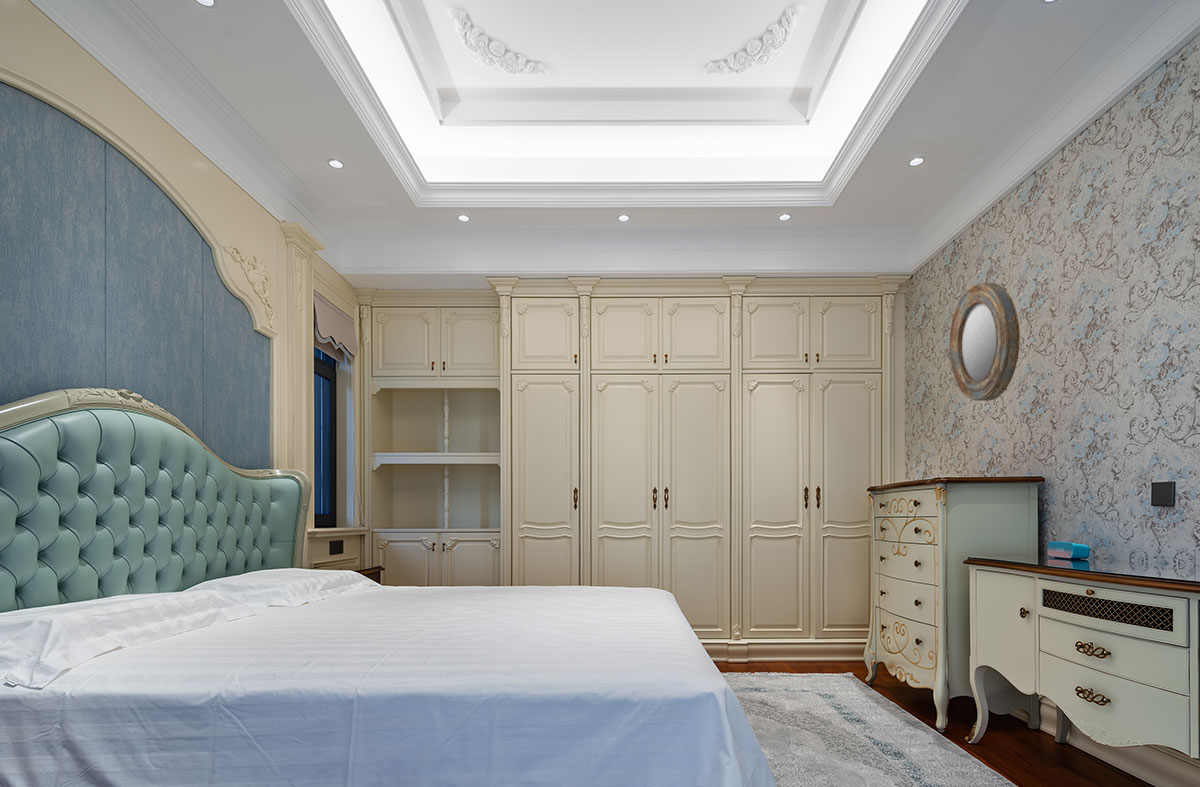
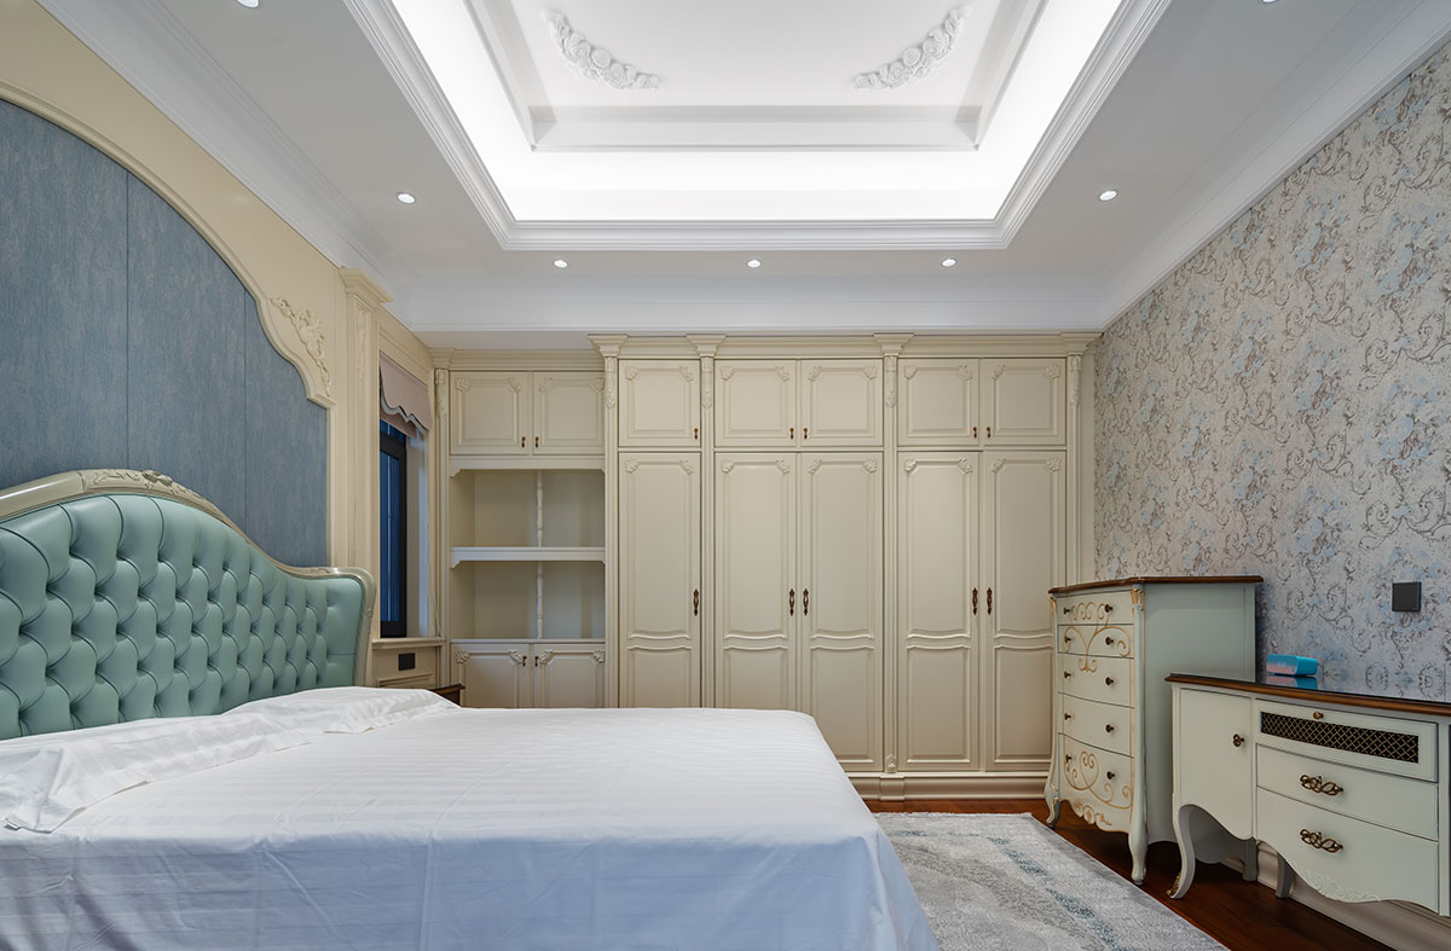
- home mirror [948,282,1021,402]
